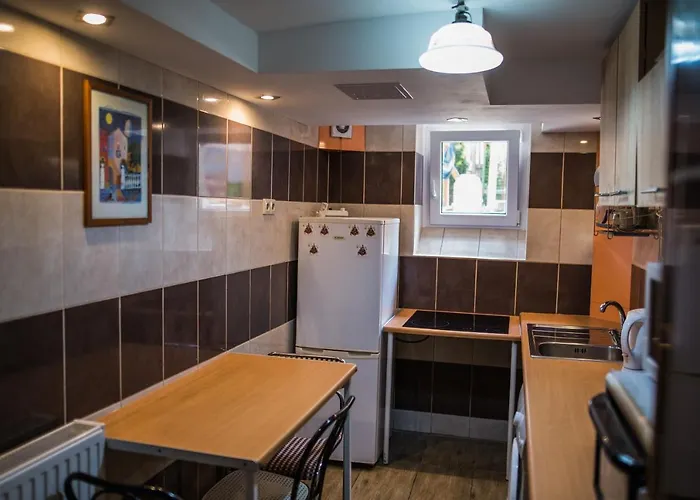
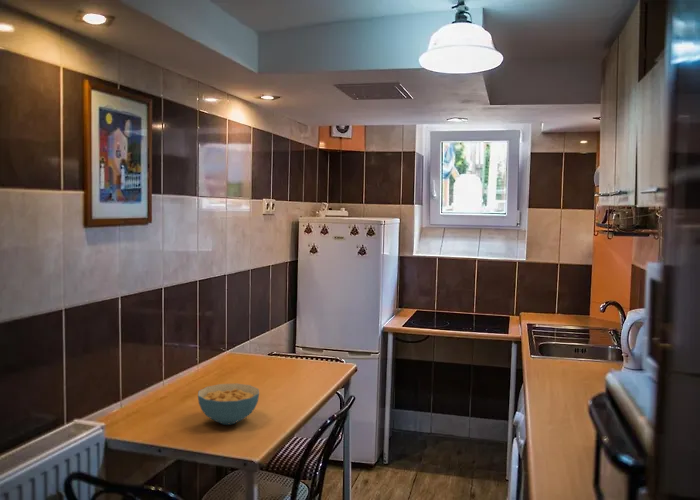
+ cereal bowl [197,383,260,426]
